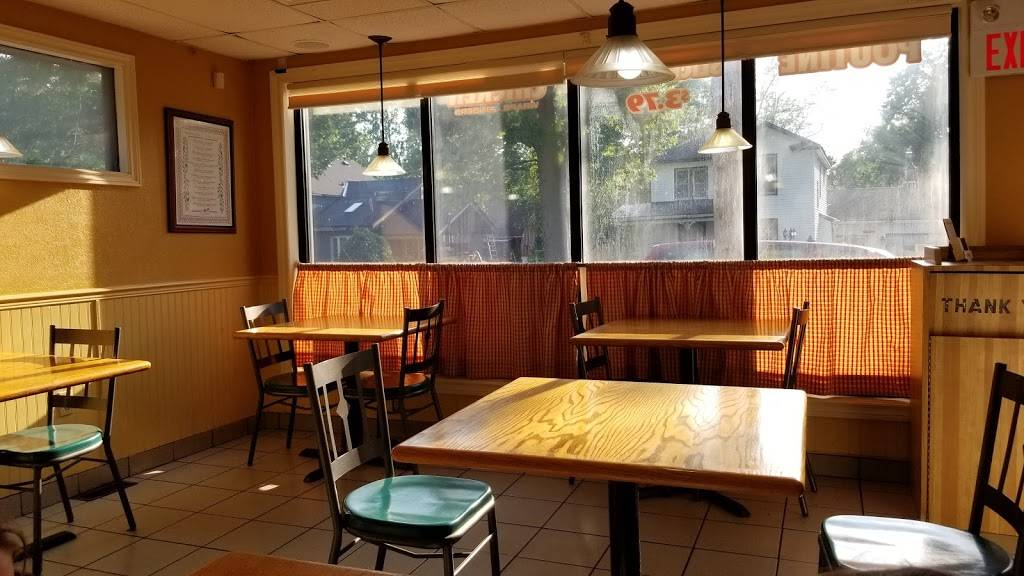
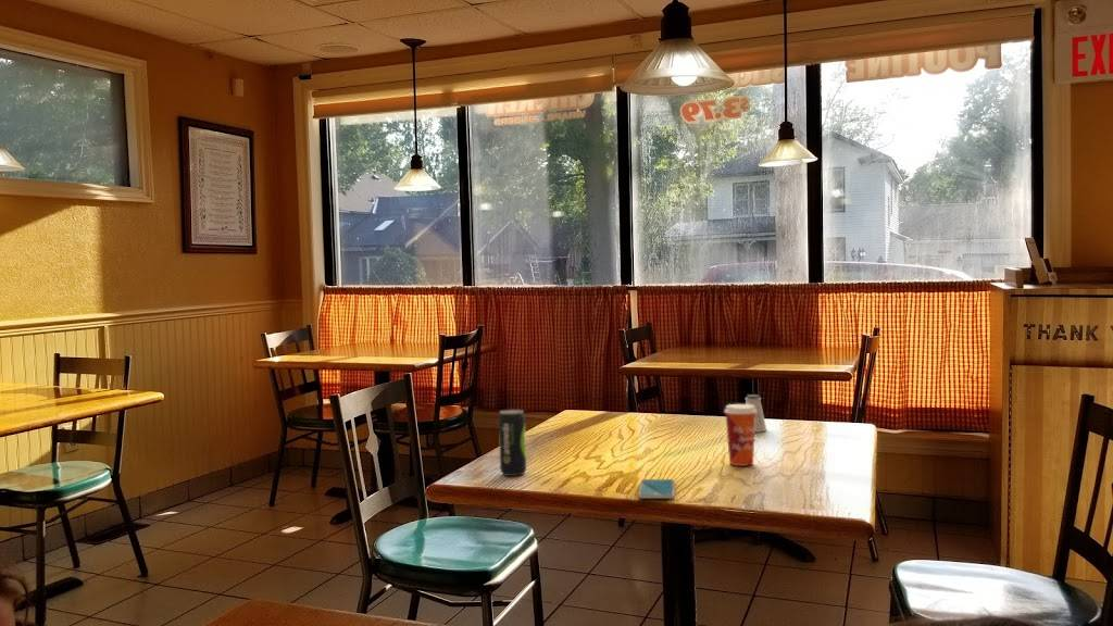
+ beverage can [498,409,527,477]
+ smartphone [637,478,676,500]
+ saltshaker [745,393,767,434]
+ paper cup [723,403,756,467]
